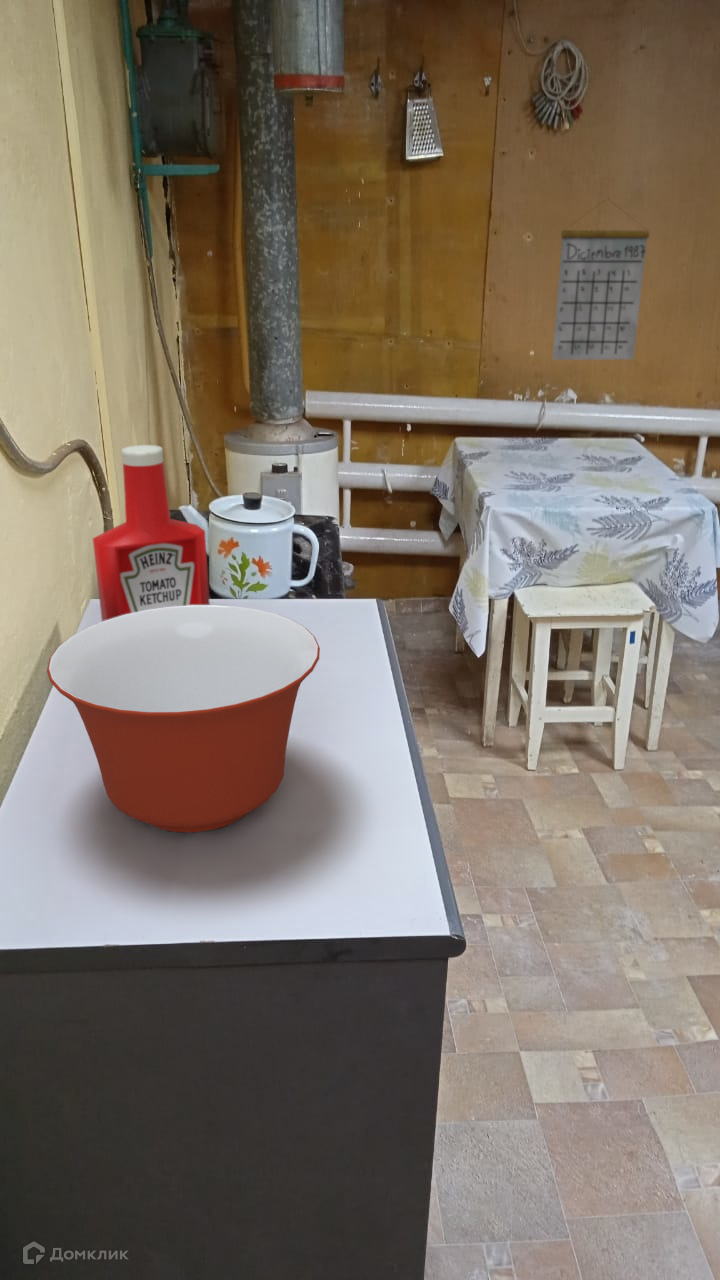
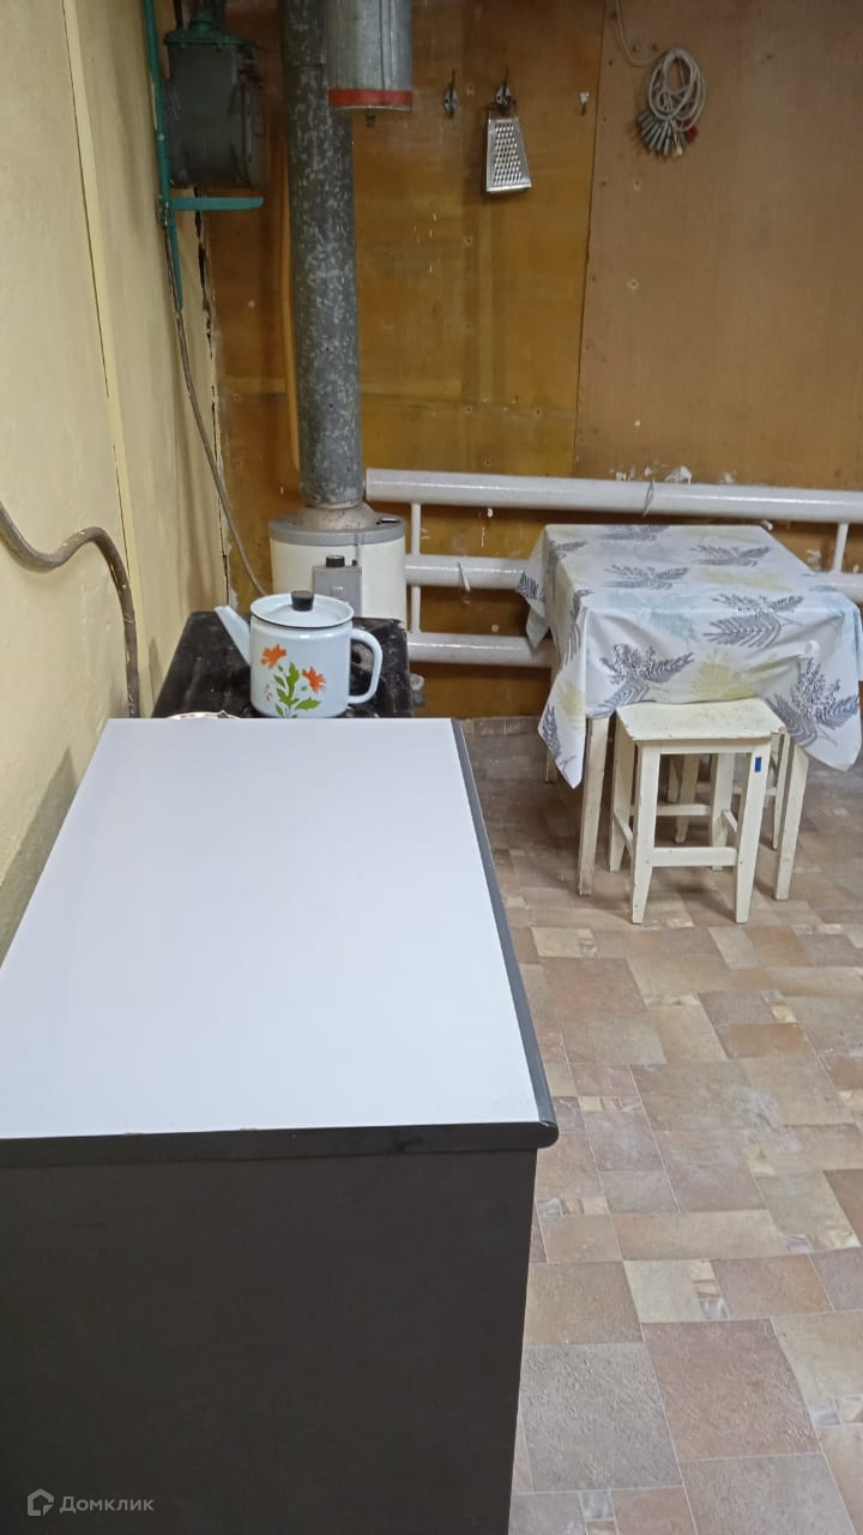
- mixing bowl [46,604,321,834]
- soap bottle [92,444,211,622]
- calendar [551,197,650,361]
